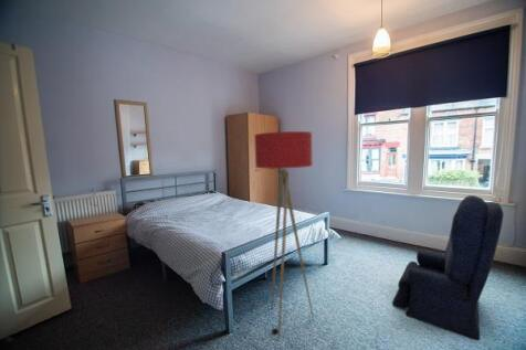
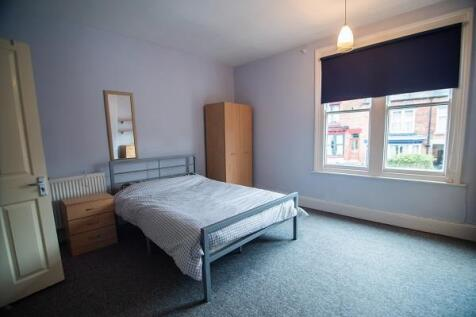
- floor lamp [253,130,315,342]
- armchair [391,194,505,342]
